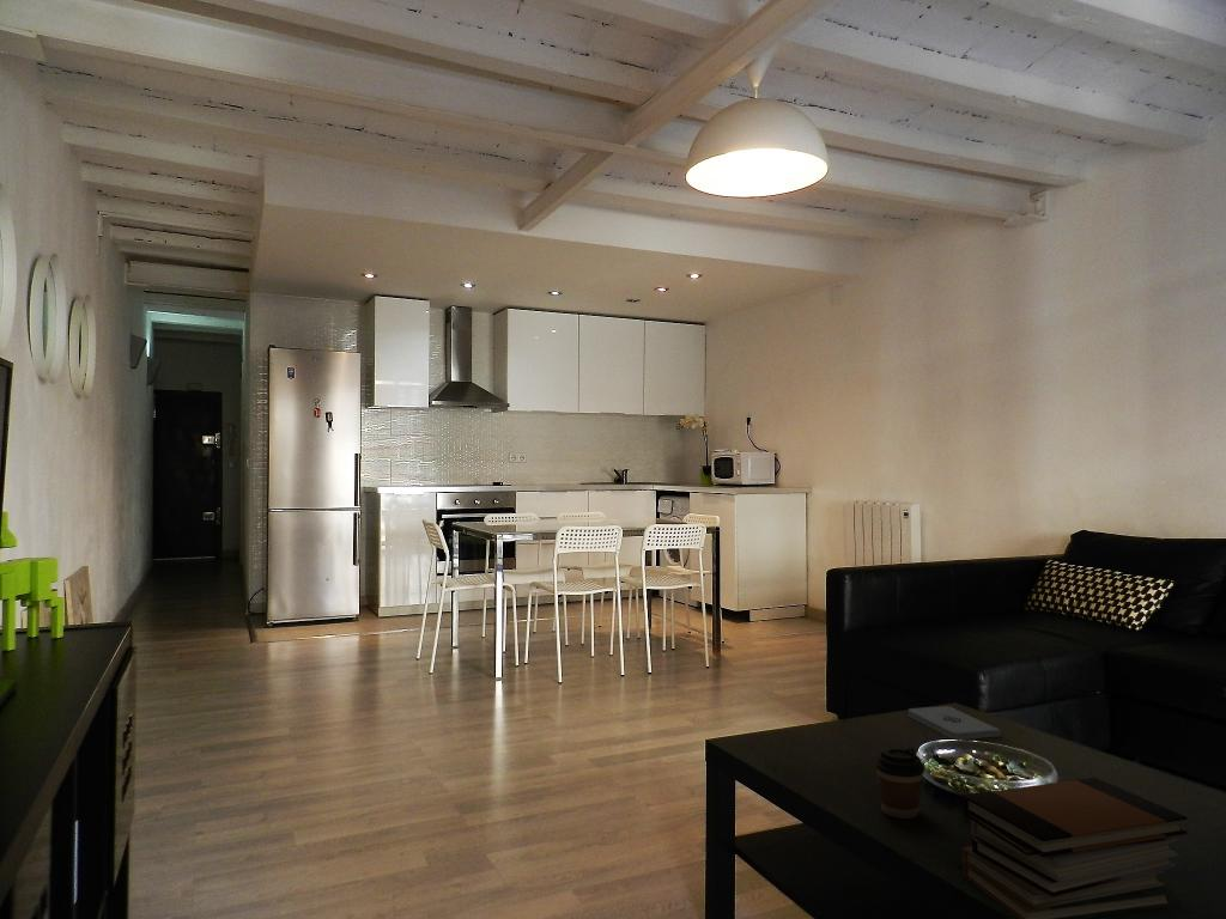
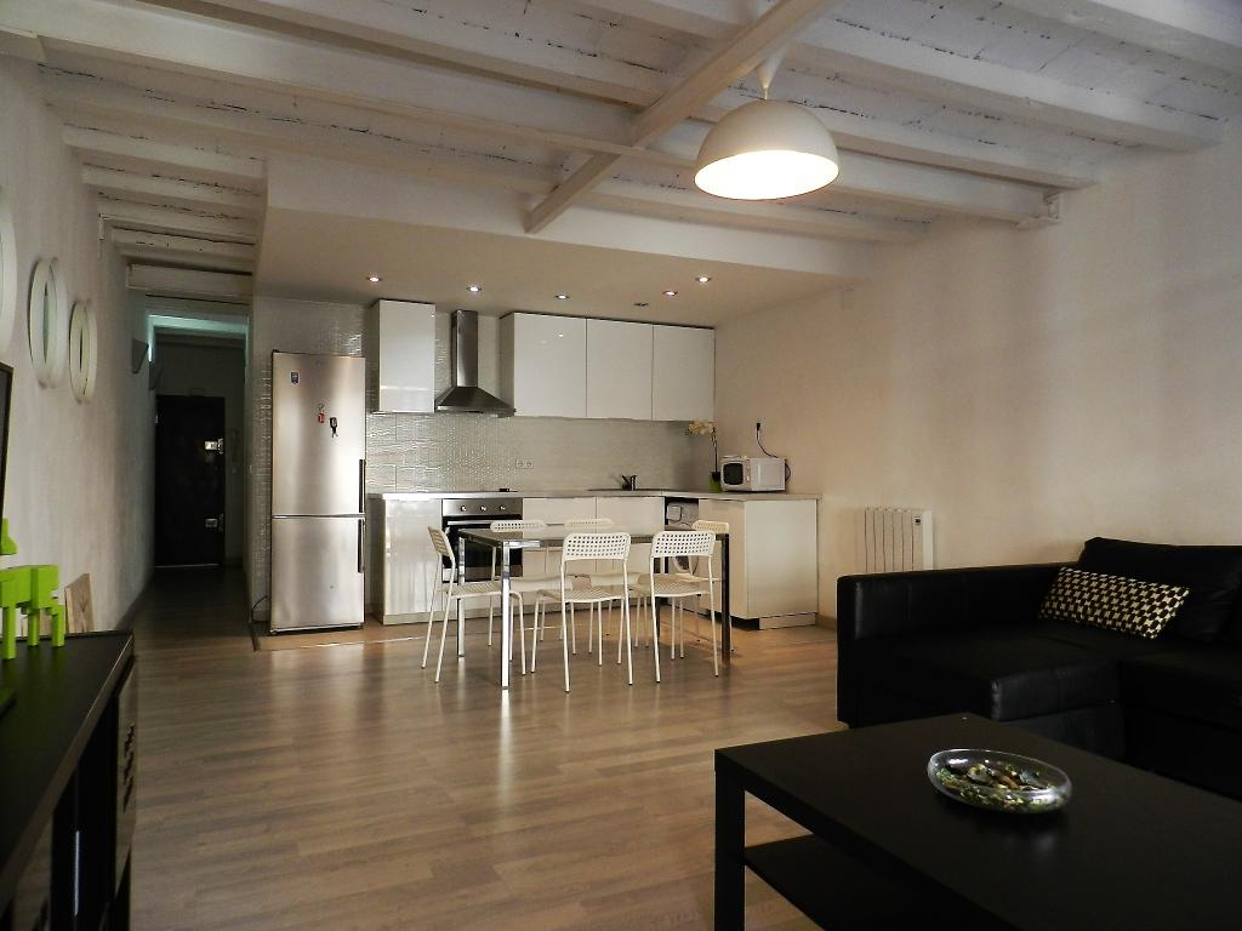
- notepad [908,705,1001,741]
- coffee cup [874,747,925,820]
- book stack [960,777,1188,919]
